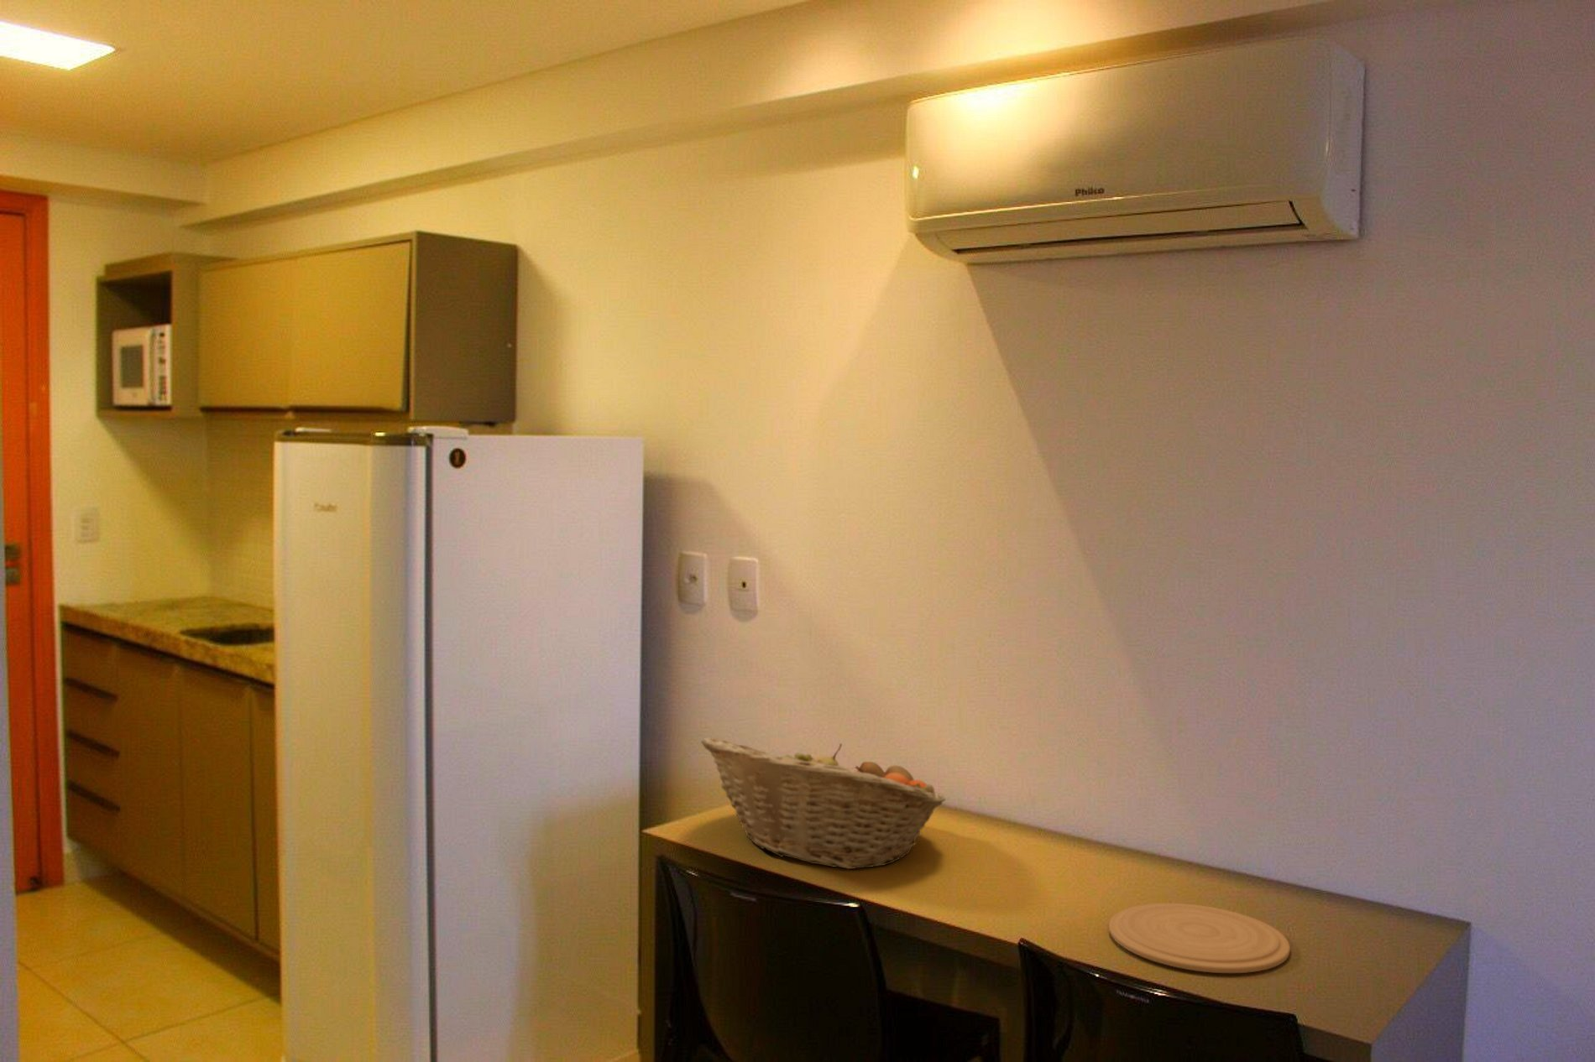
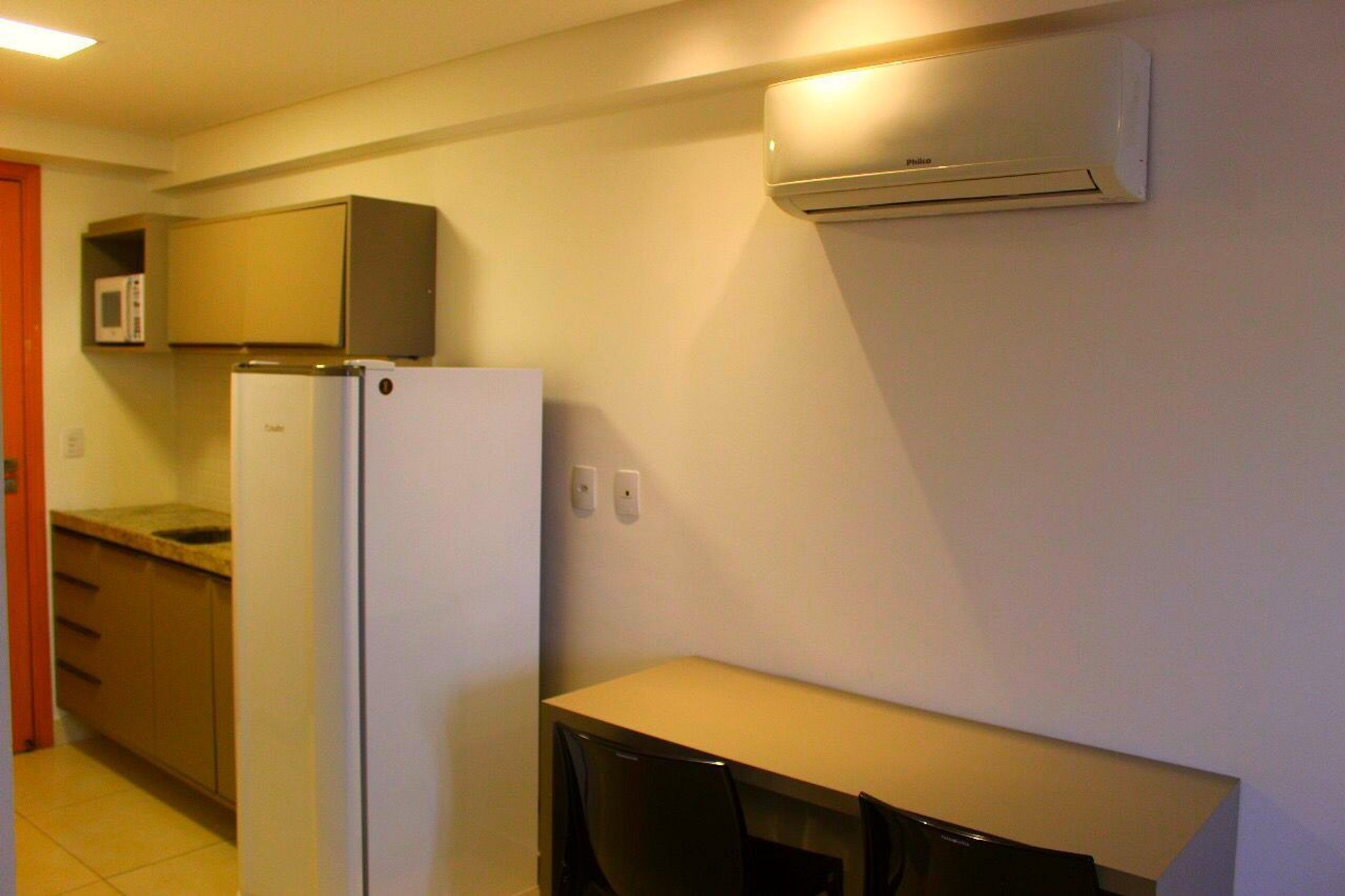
- plate [1108,903,1291,974]
- fruit basket [700,736,948,870]
